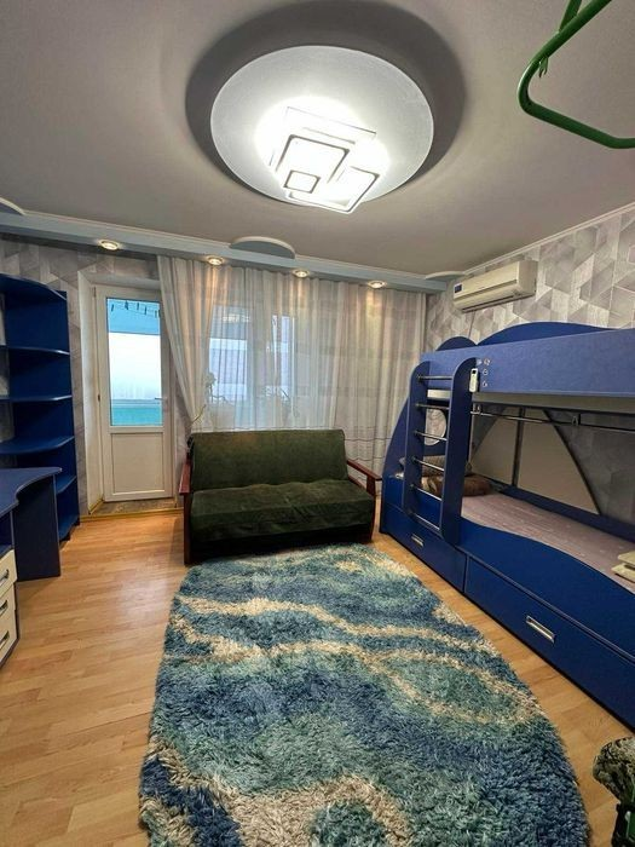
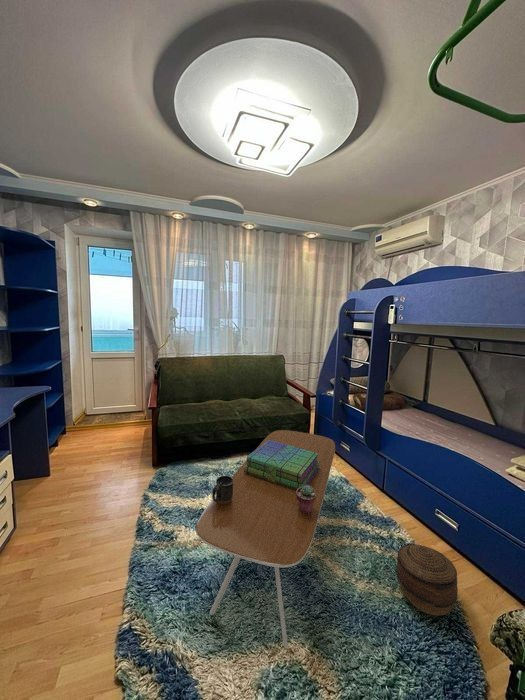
+ basket [395,544,459,617]
+ mug [211,475,233,505]
+ stack of books [244,440,320,490]
+ potted succulent [296,485,316,514]
+ coffee table [195,429,336,648]
